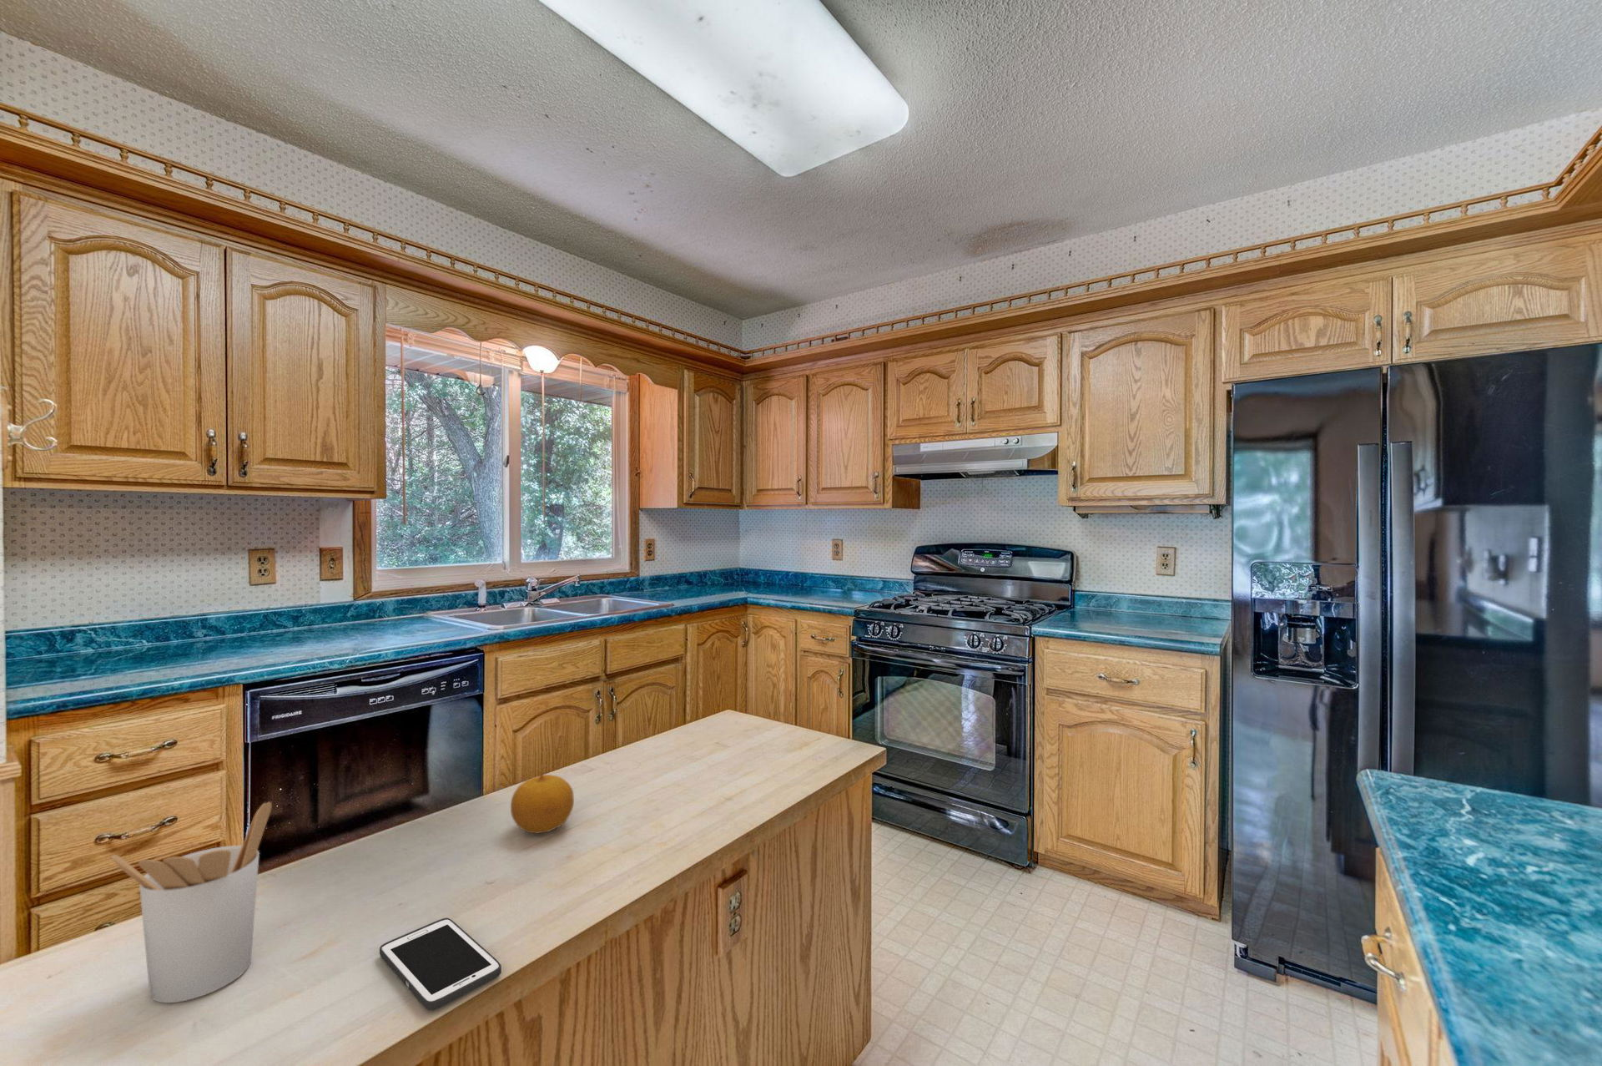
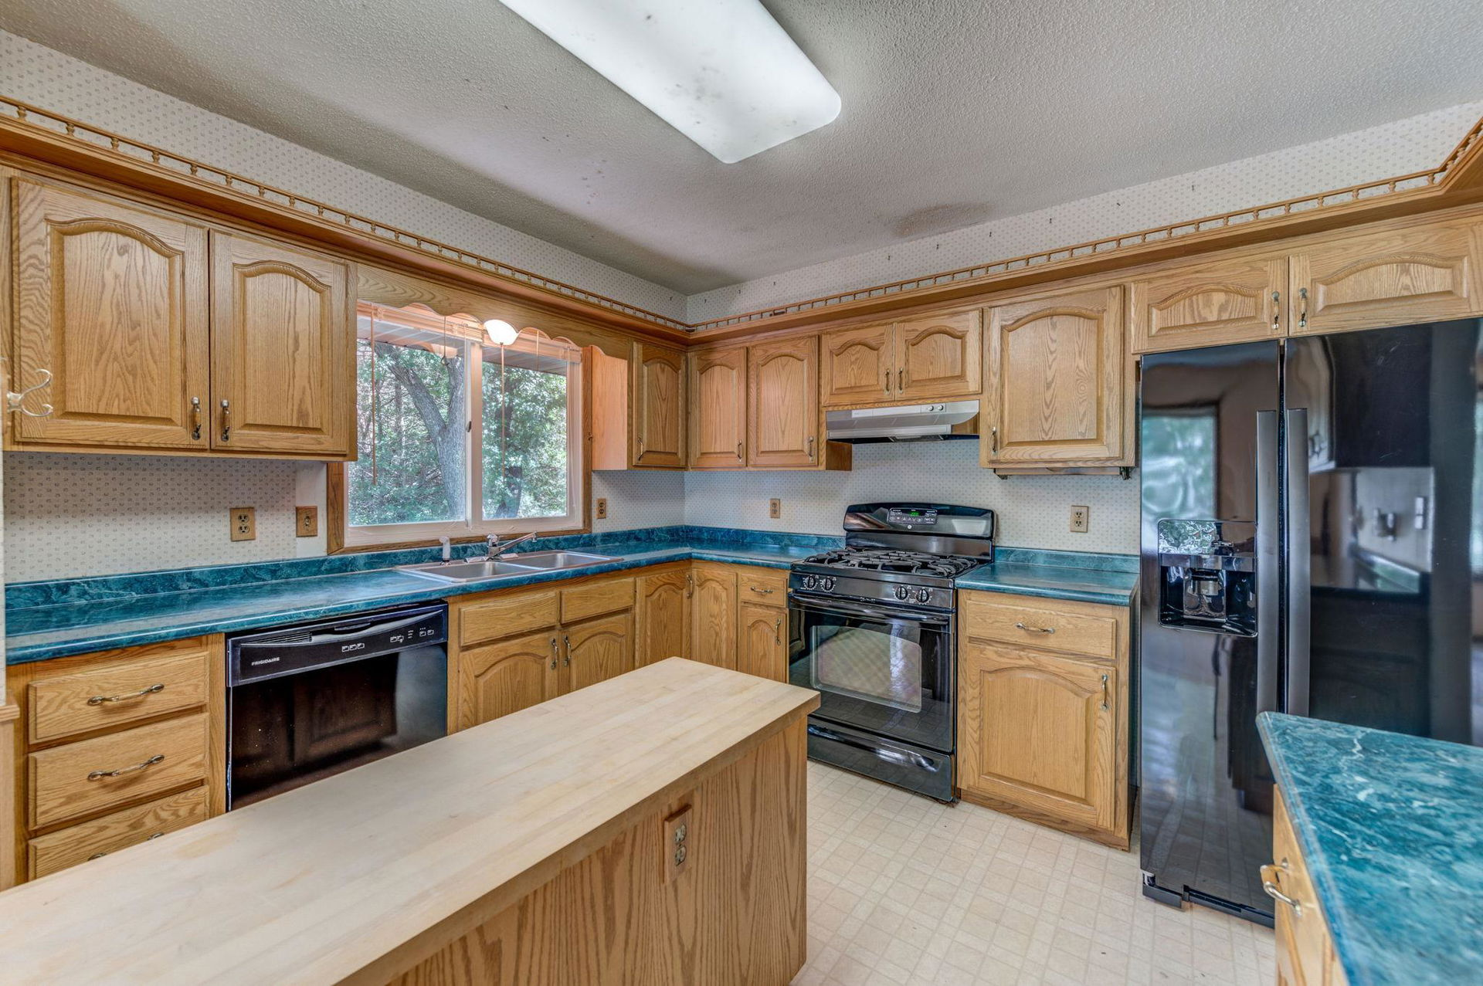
- utensil holder [111,802,272,1004]
- cell phone [379,917,502,1011]
- fruit [510,764,574,834]
